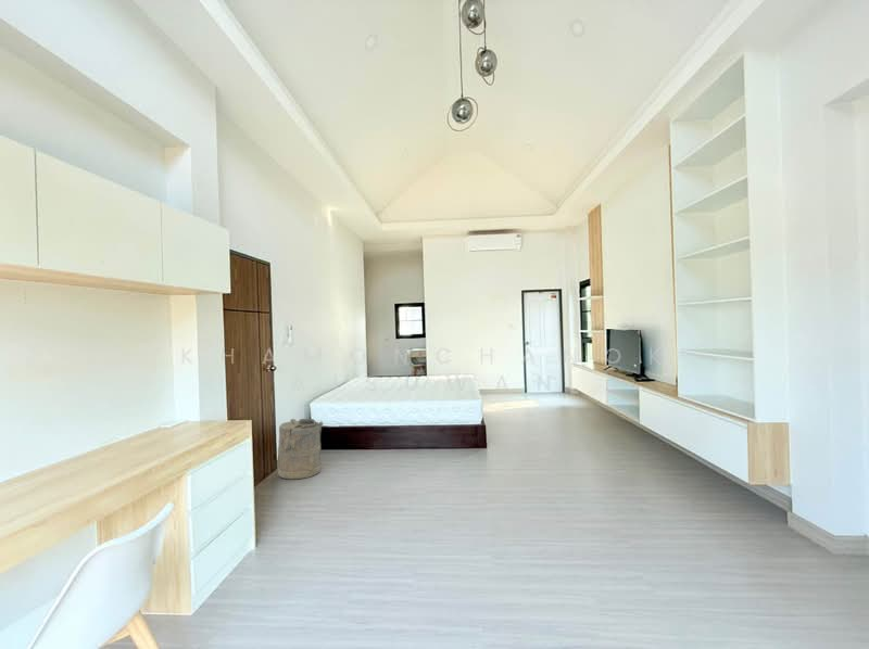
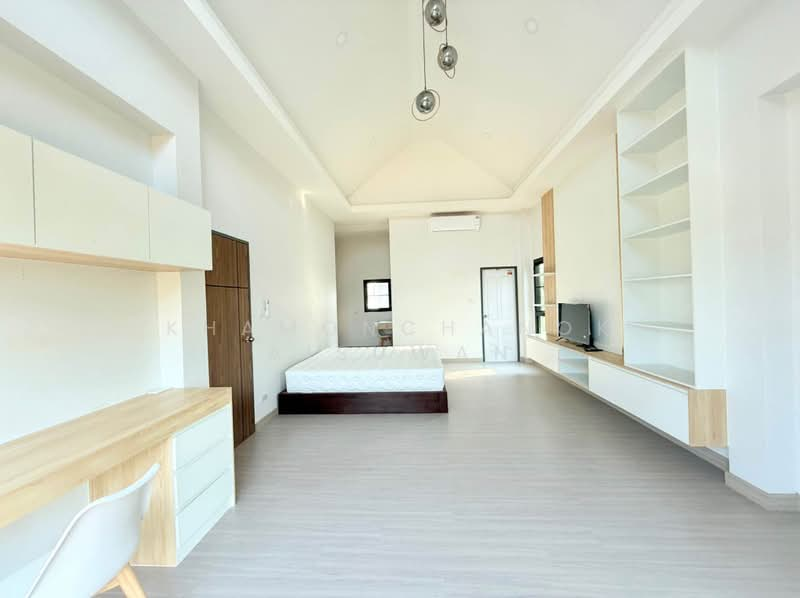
- laundry hamper [276,418,324,480]
